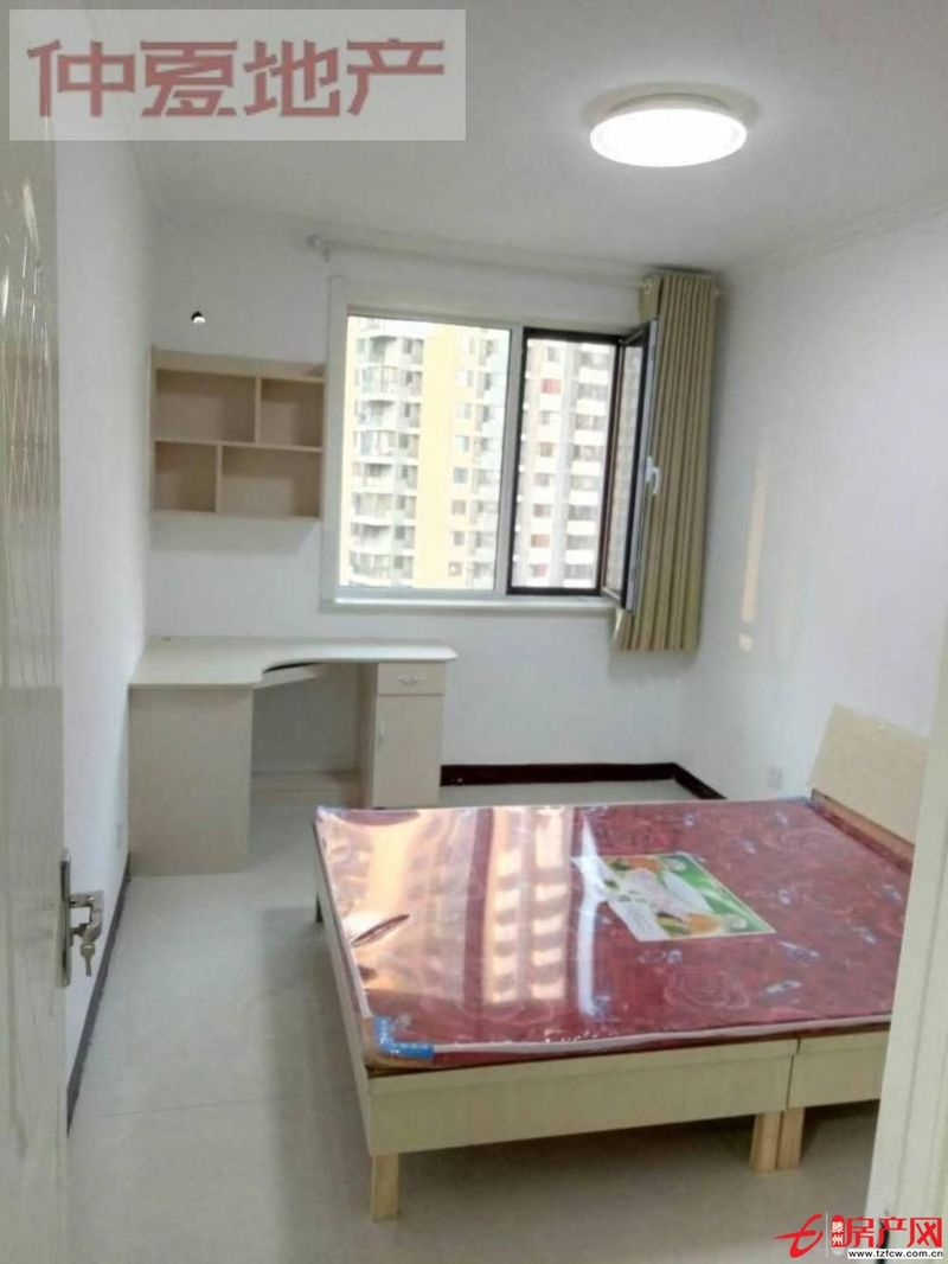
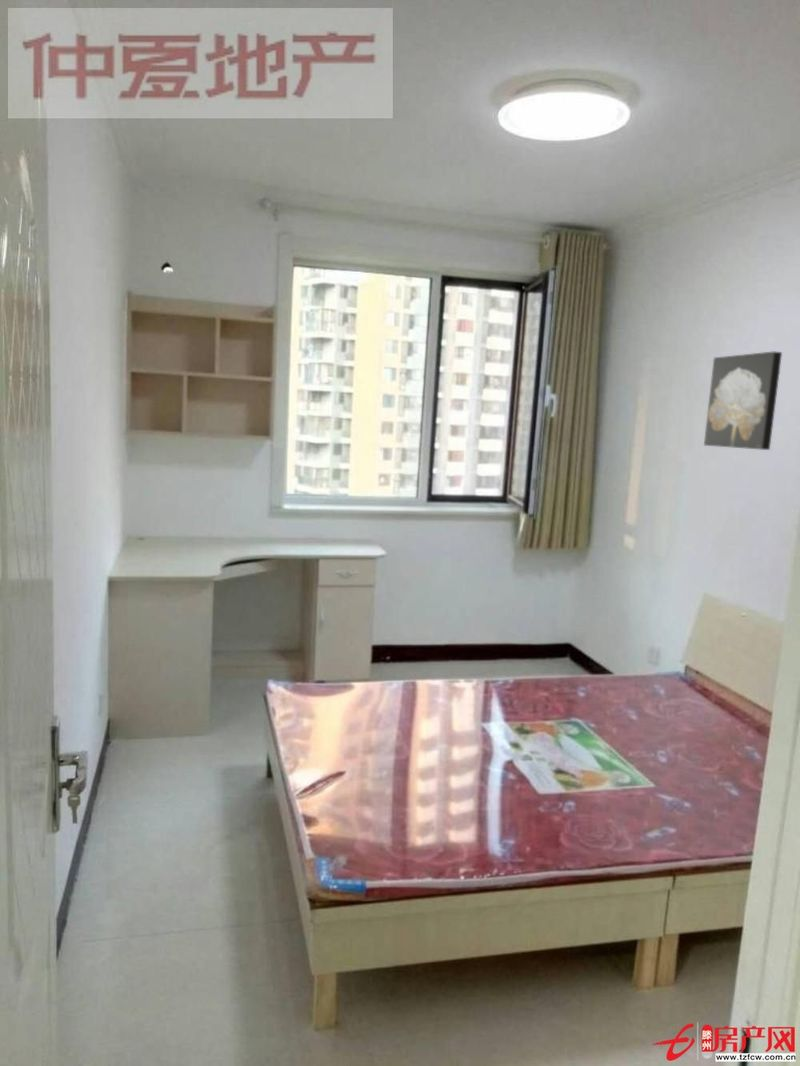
+ wall art [703,350,783,451]
